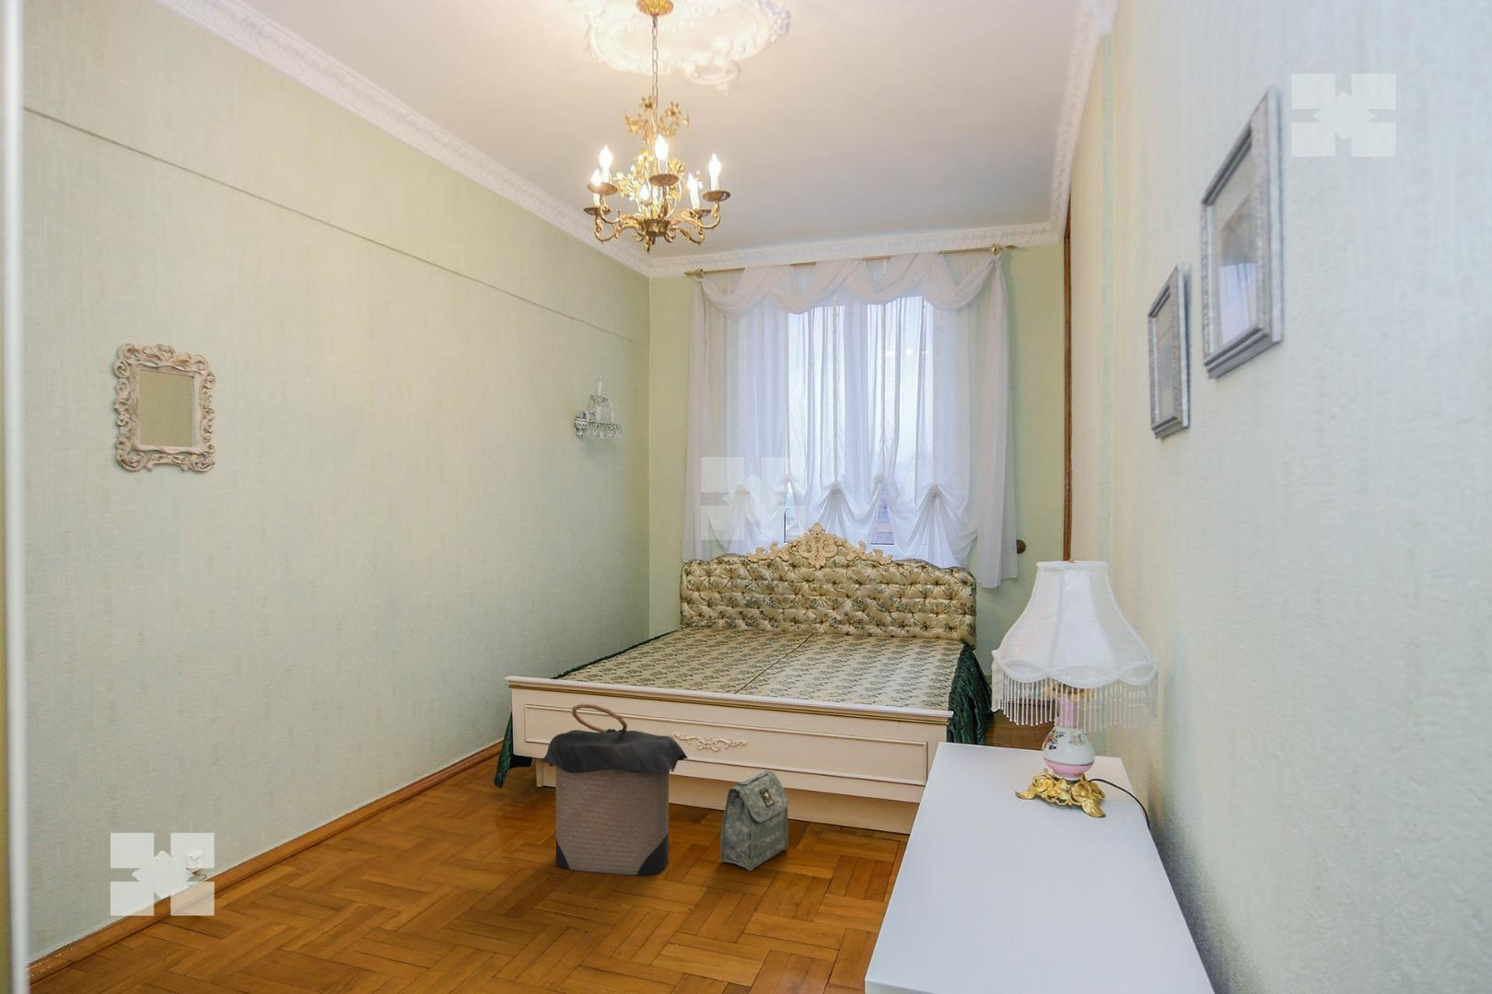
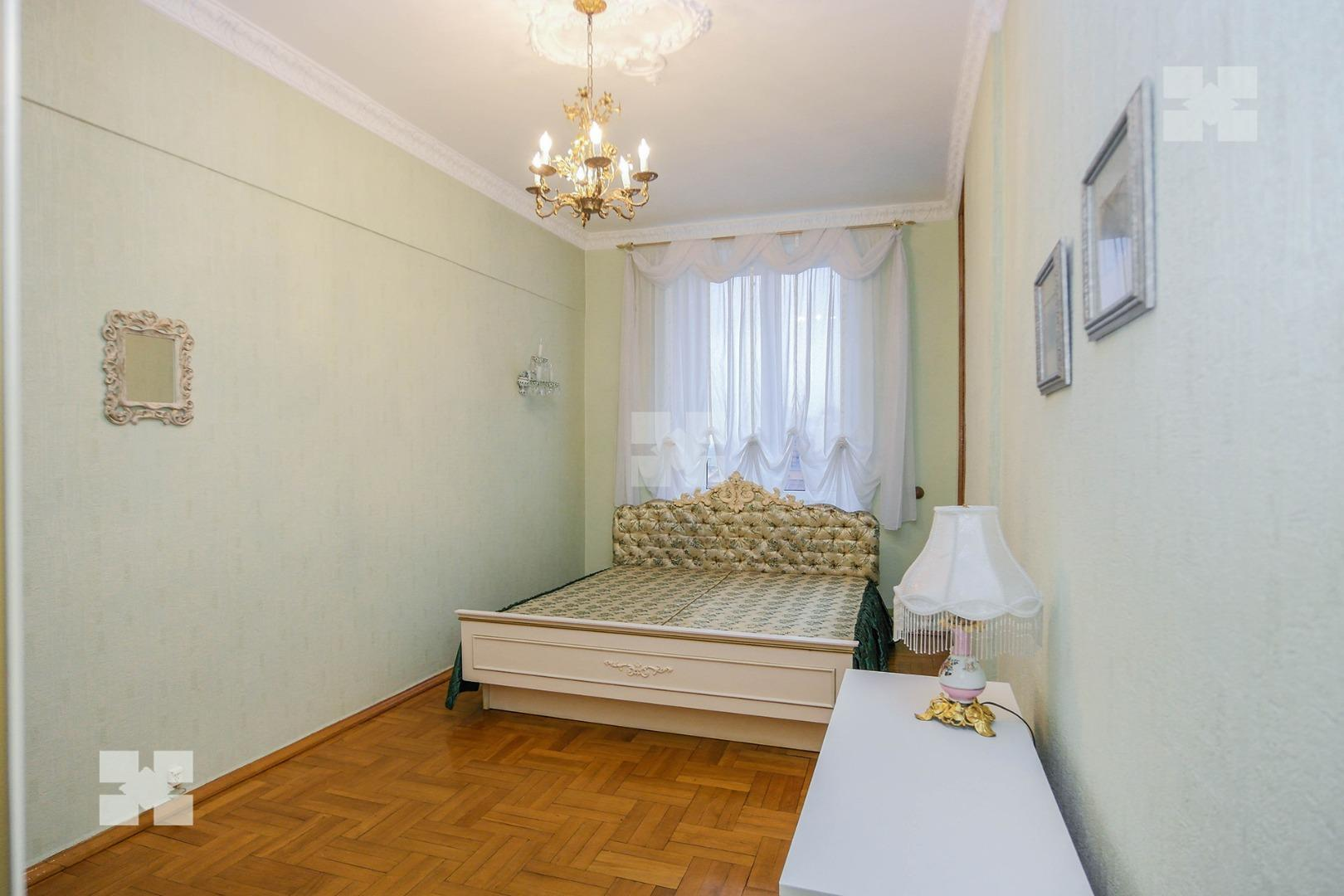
- laundry hamper [538,703,689,878]
- bag [719,770,790,872]
